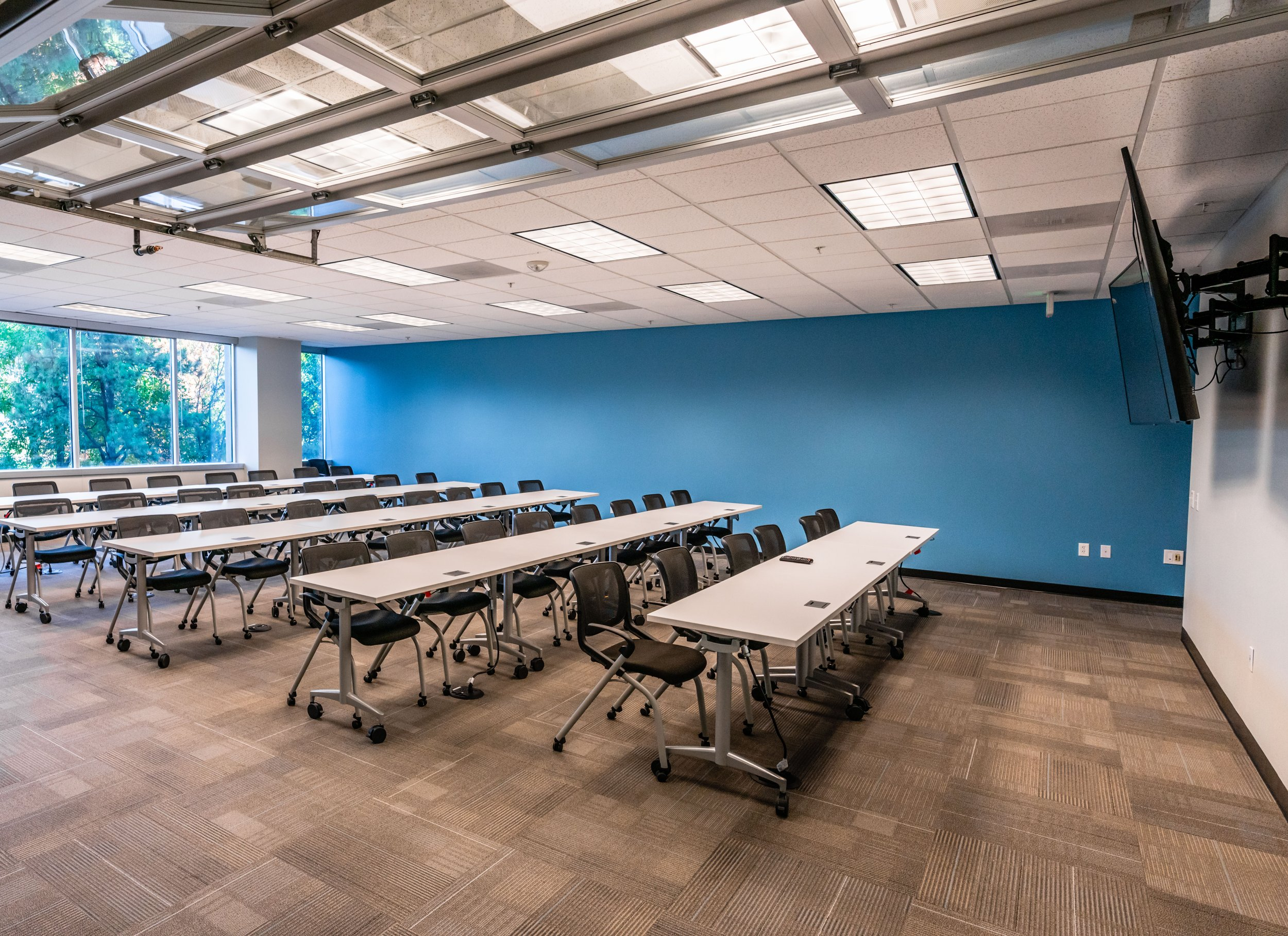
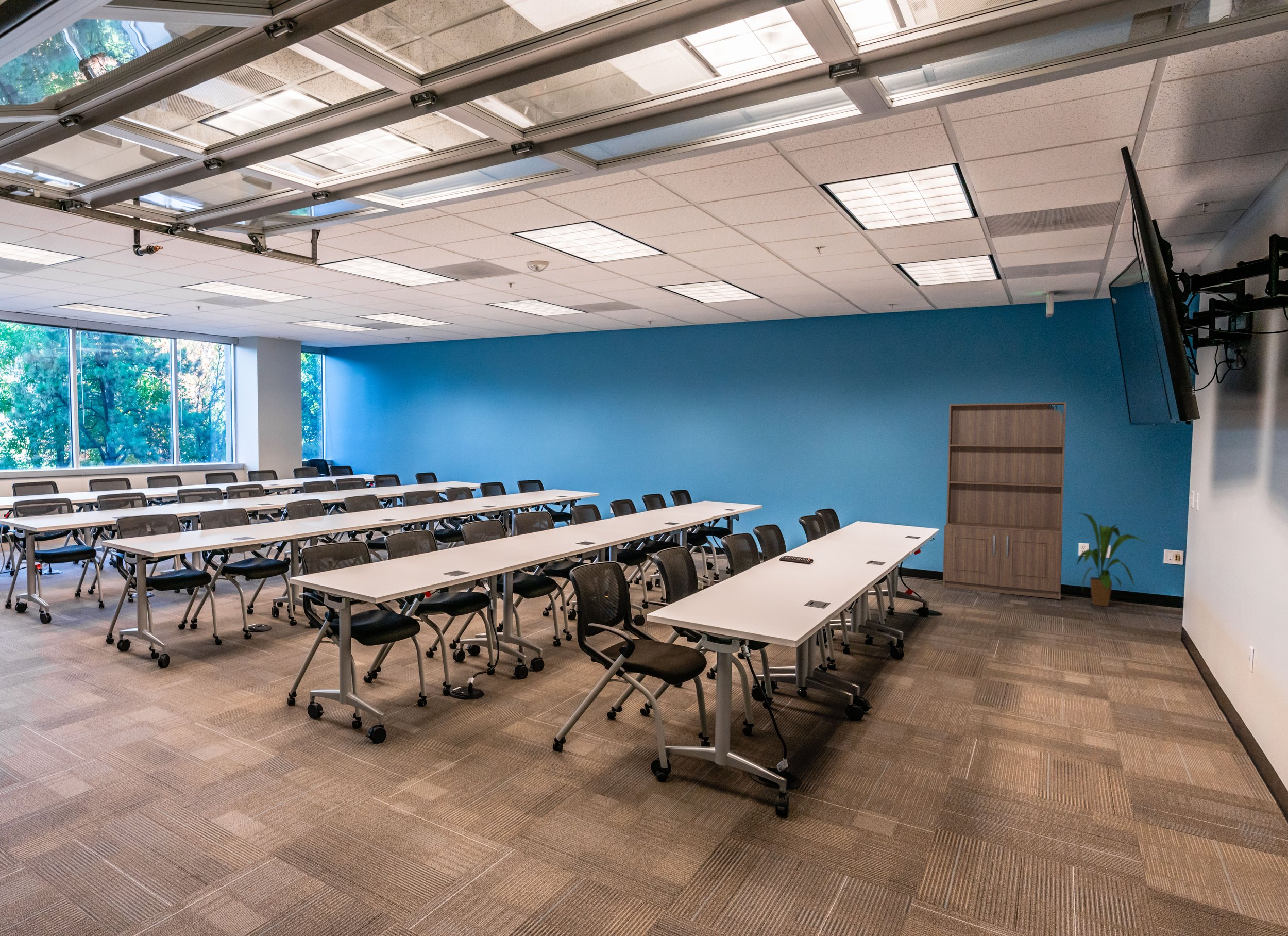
+ house plant [1076,512,1148,607]
+ bookshelf [942,402,1066,600]
